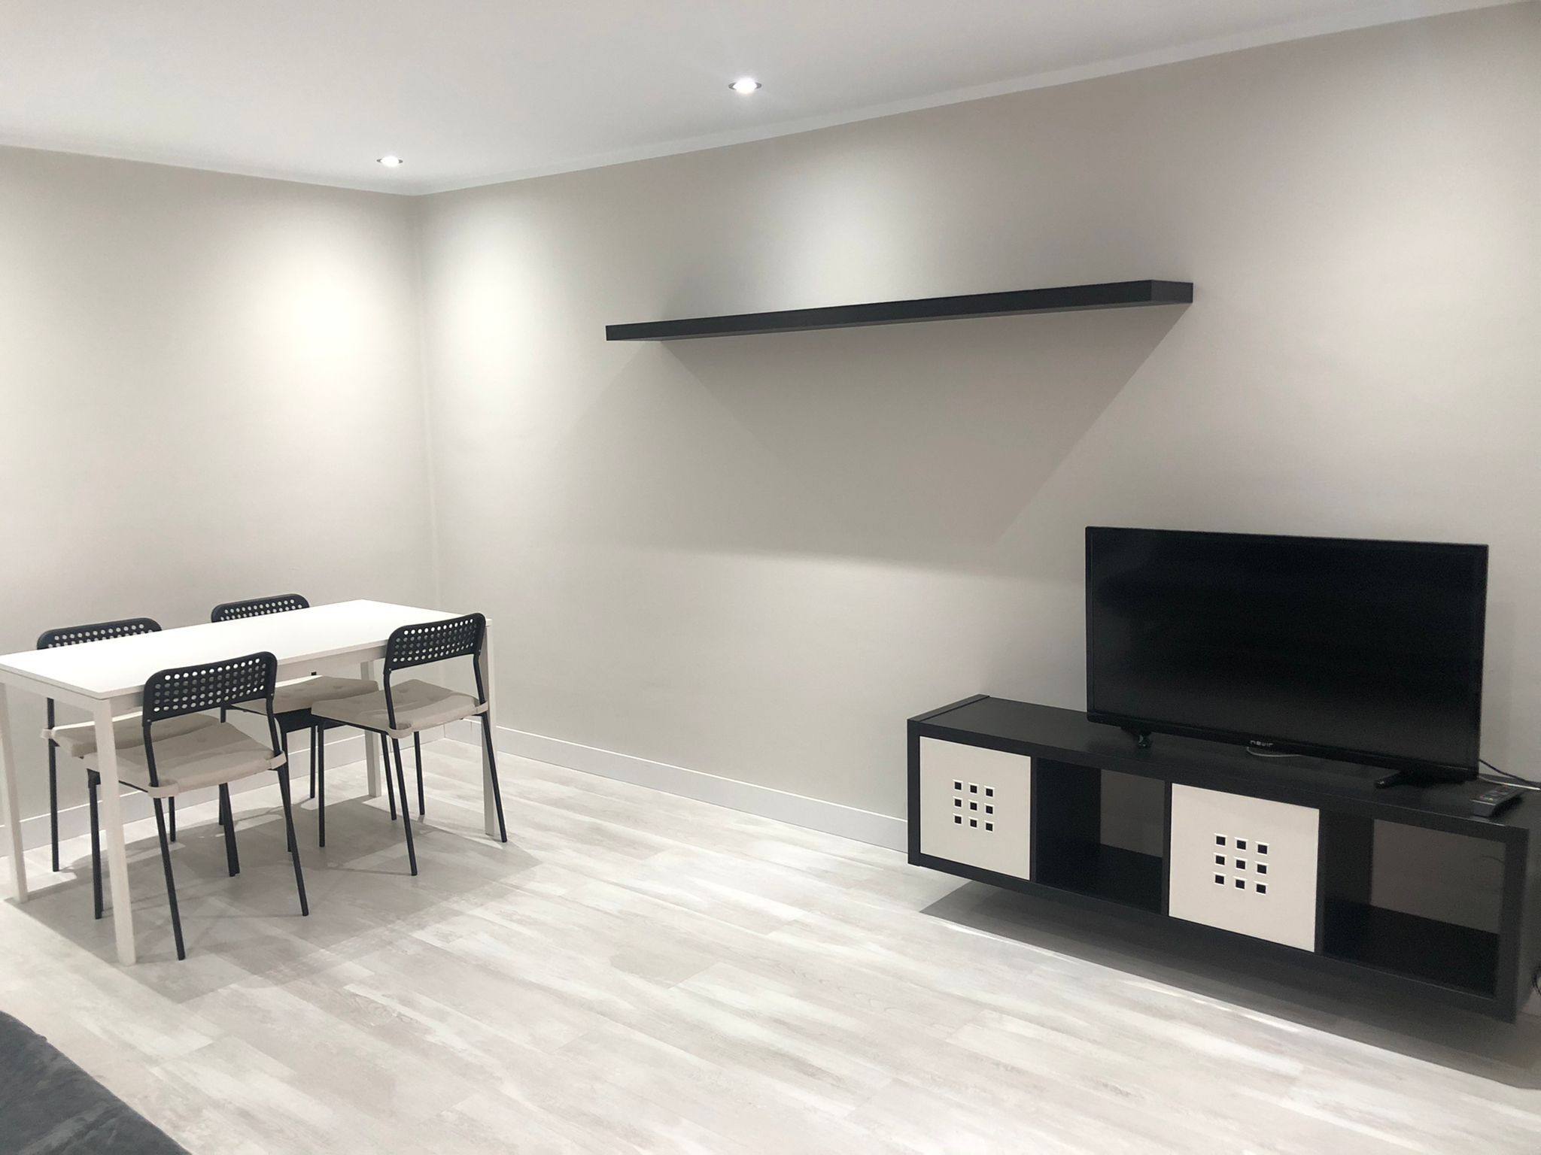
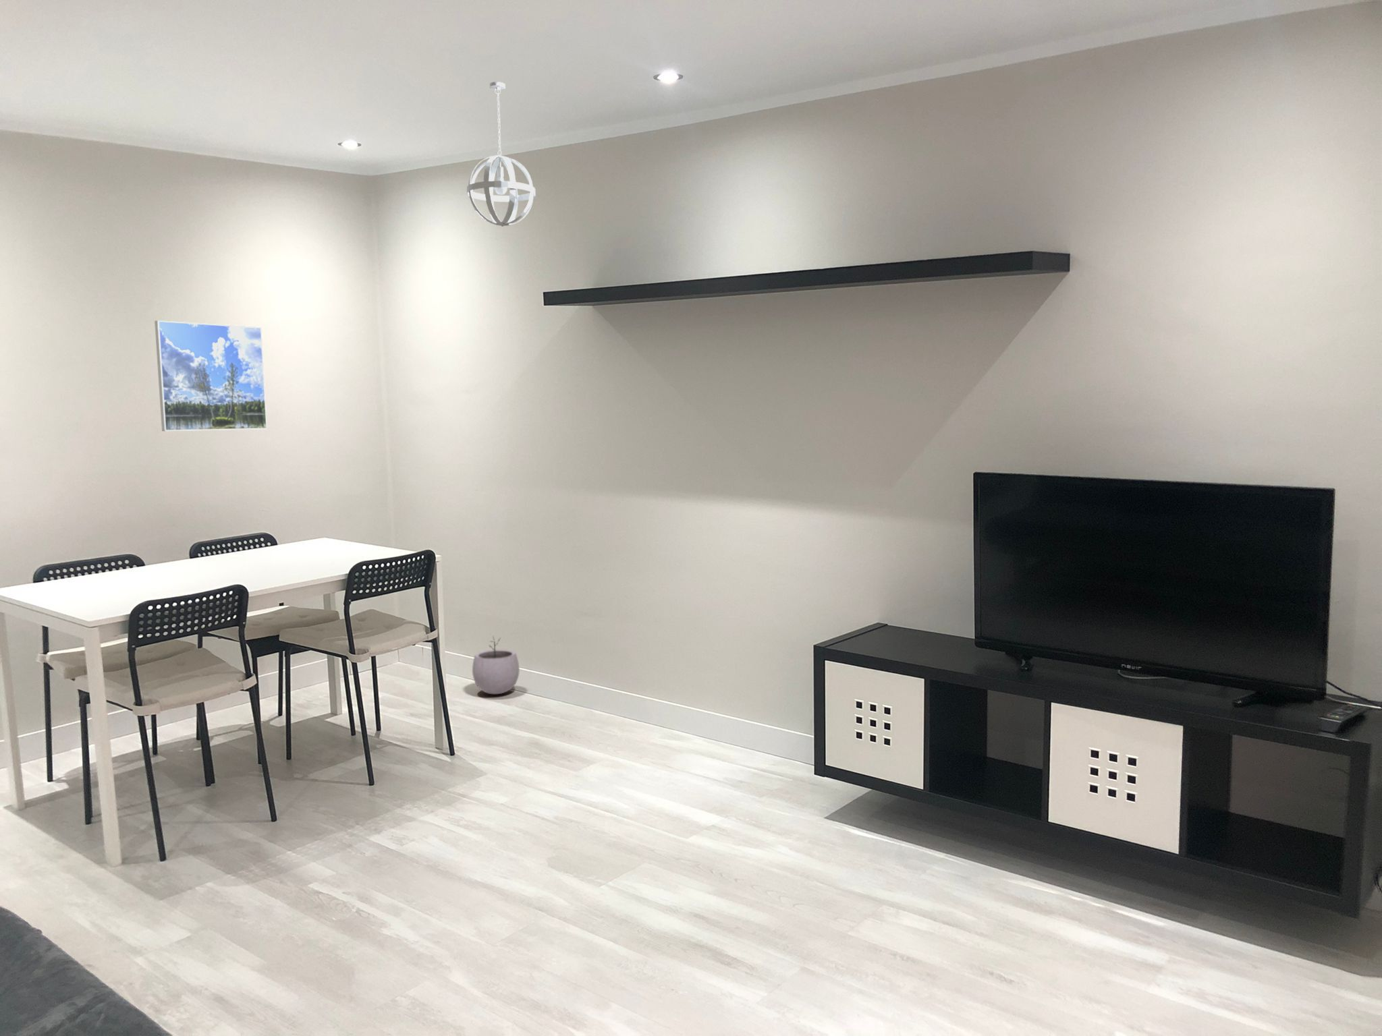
+ pendant light [467,81,535,227]
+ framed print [153,320,268,432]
+ plant pot [471,636,520,694]
